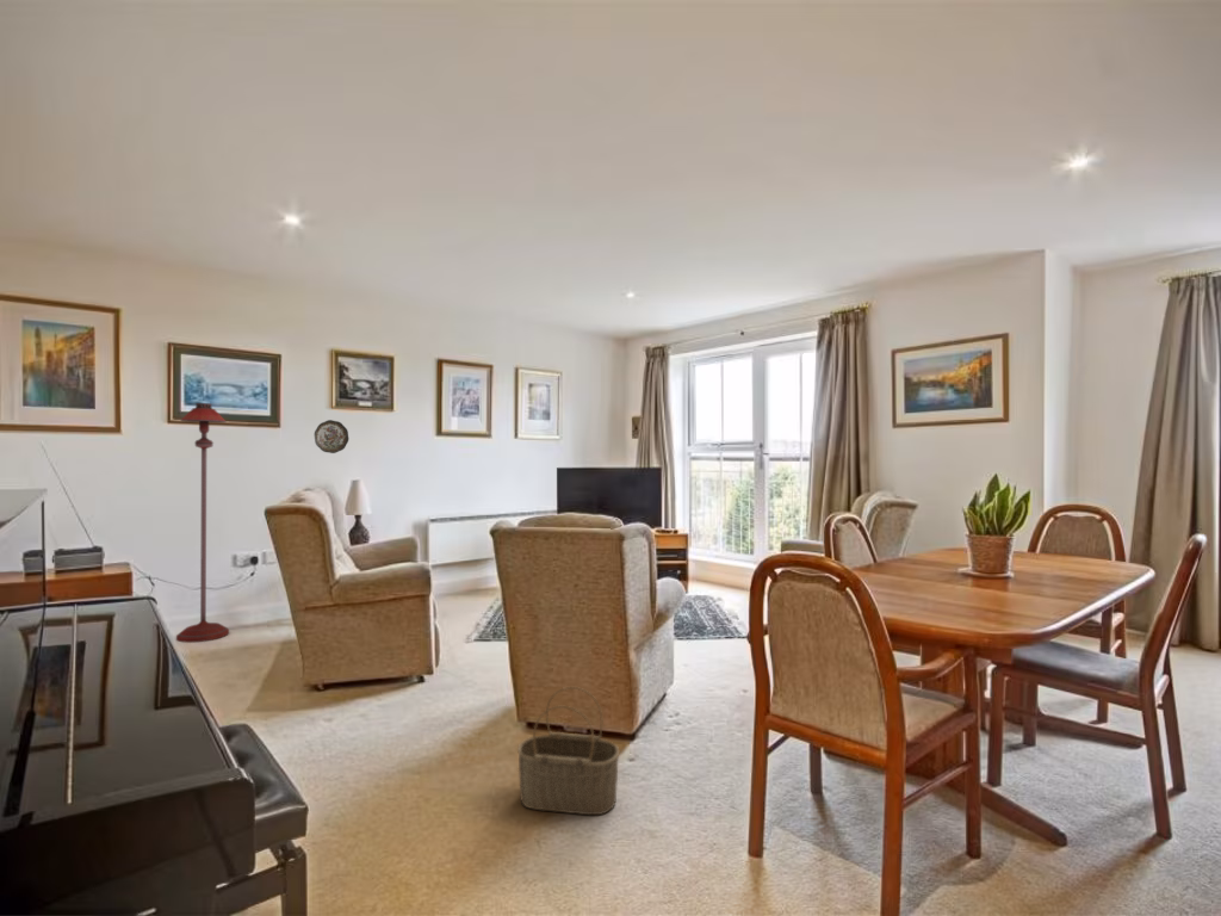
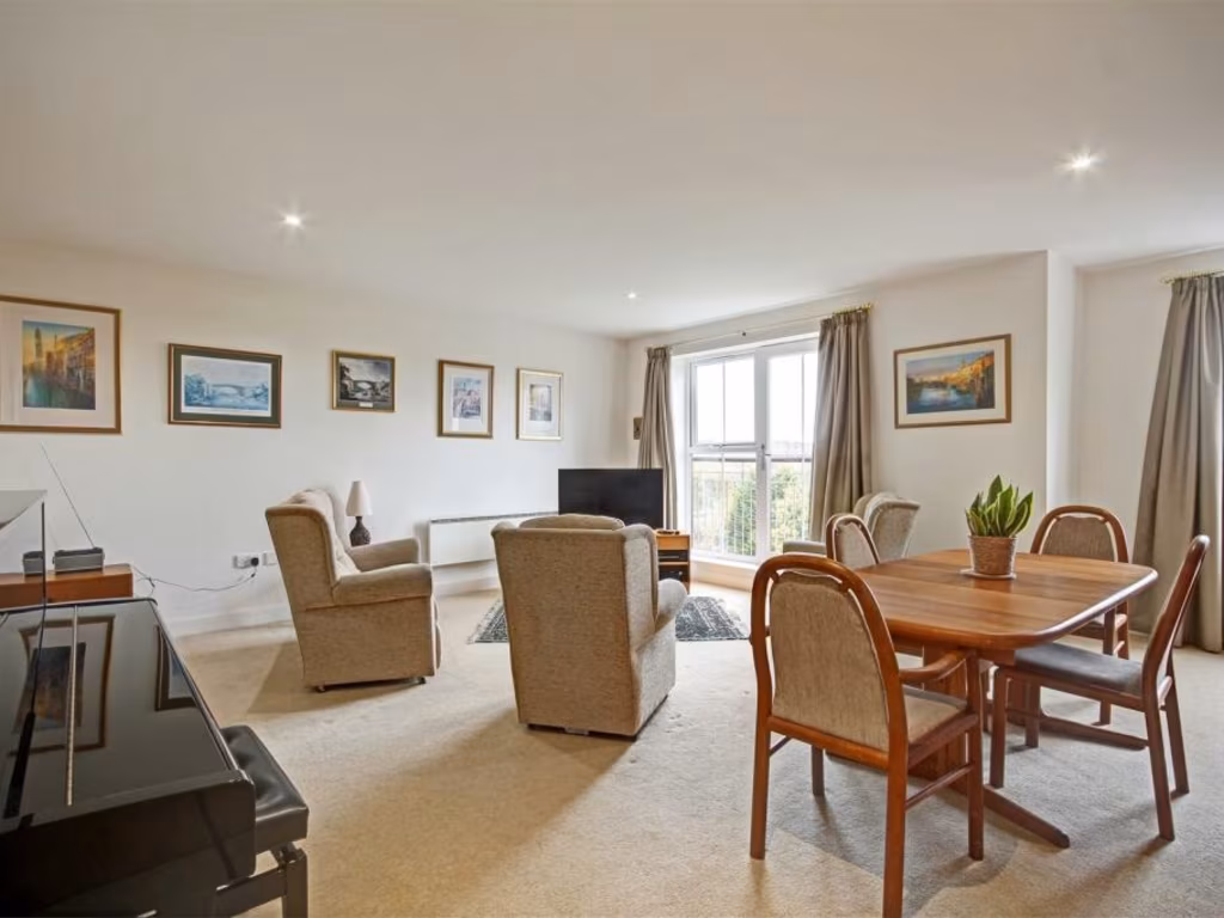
- wicker basket [516,686,620,816]
- floor lamp [175,402,230,644]
- decorative plate [314,419,349,454]
